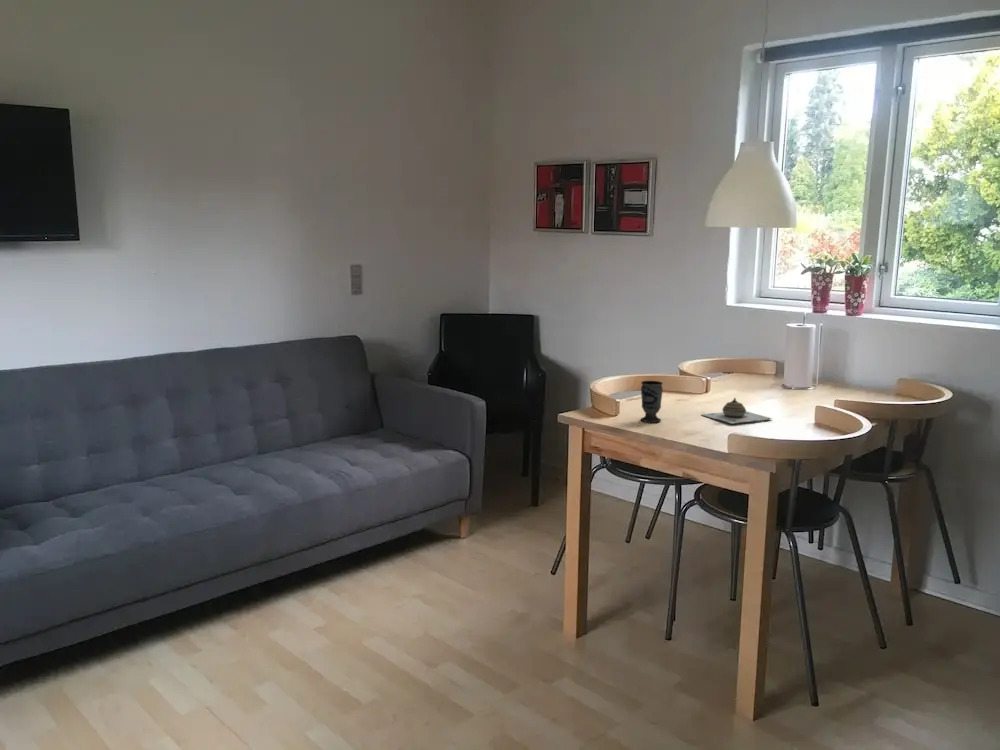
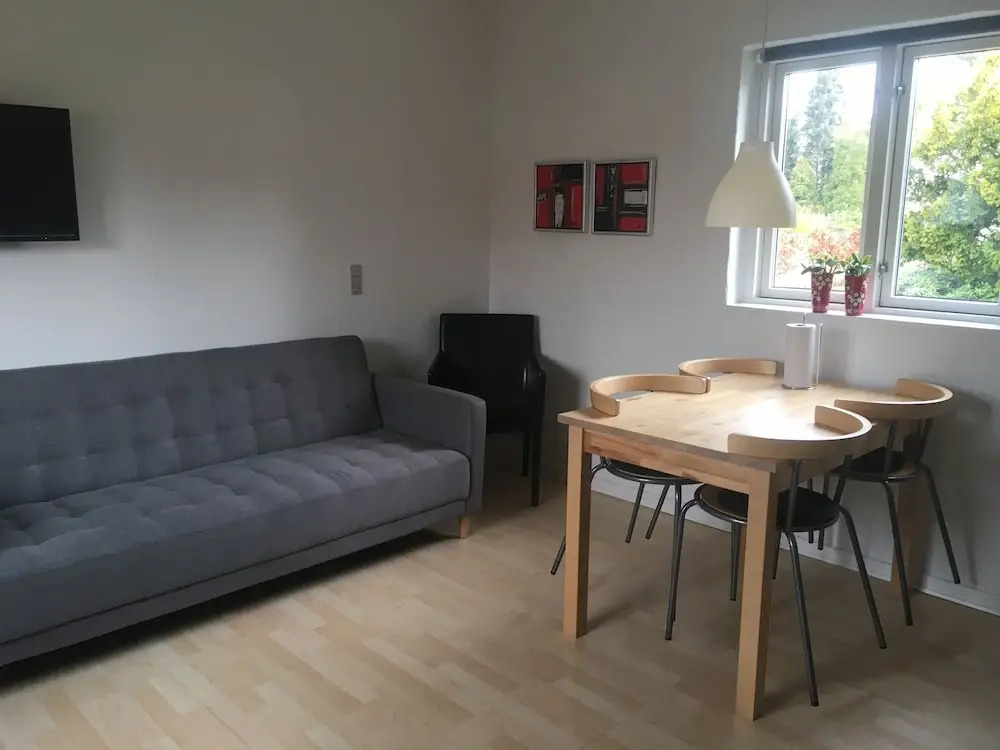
- decorative bowl [700,397,773,424]
- cup [640,380,664,423]
